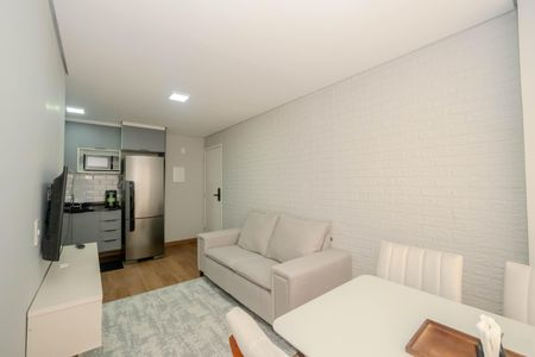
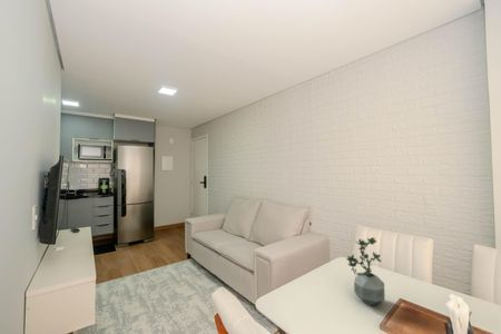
+ potted plant [345,236,386,306]
